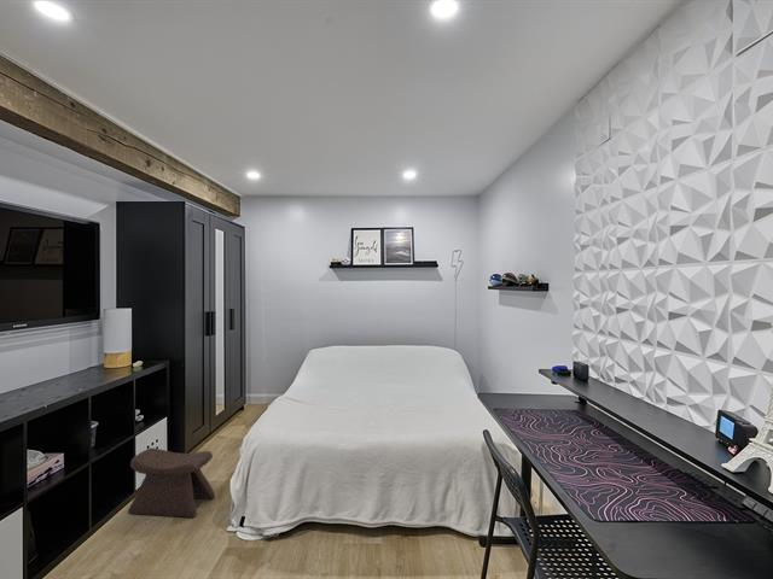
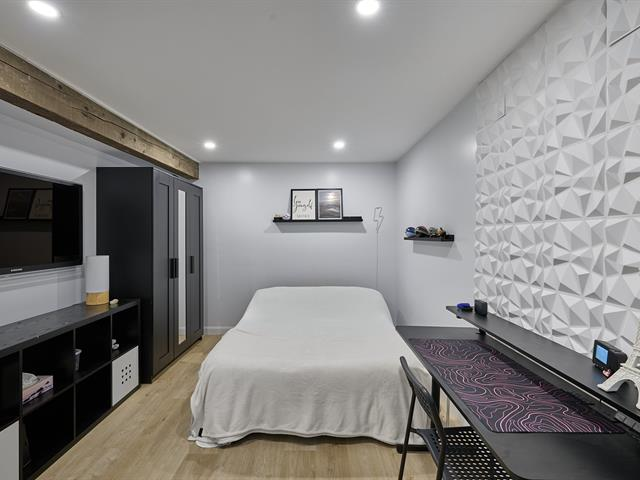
- stool [127,446,216,519]
